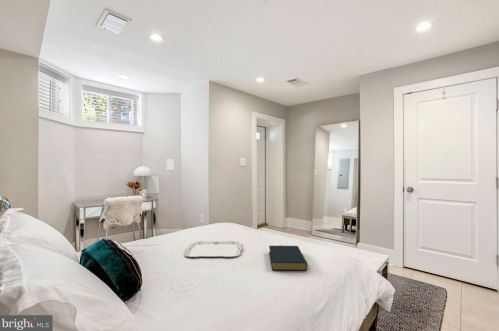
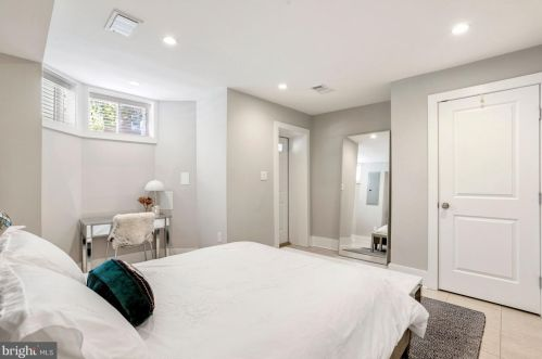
- hardback book [268,245,309,271]
- serving tray [183,240,244,258]
